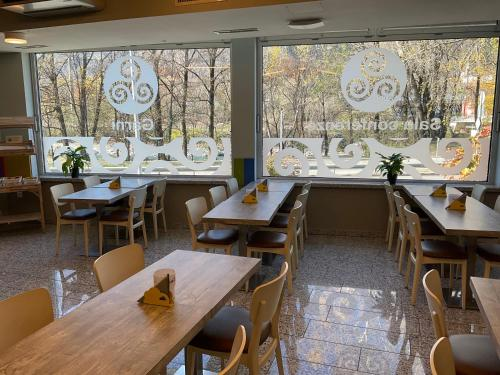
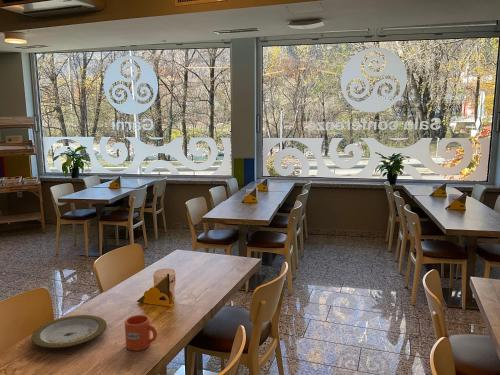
+ plate [30,314,107,349]
+ mug [124,314,158,352]
